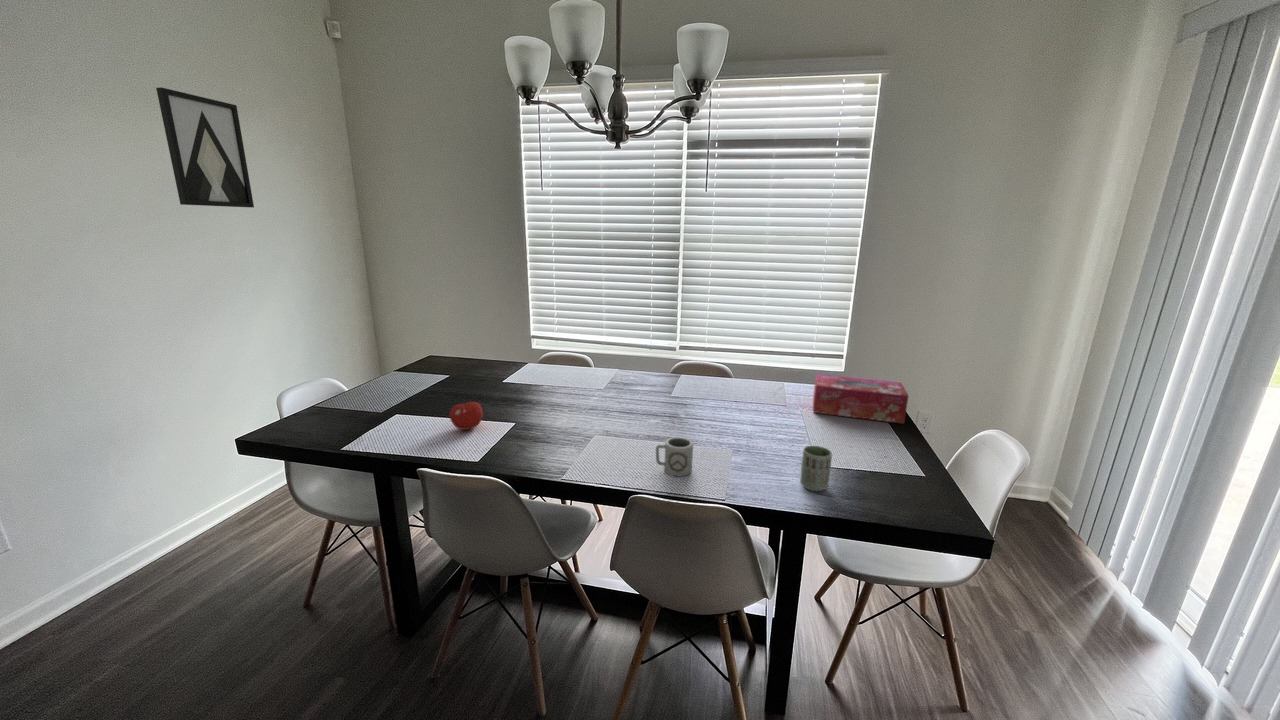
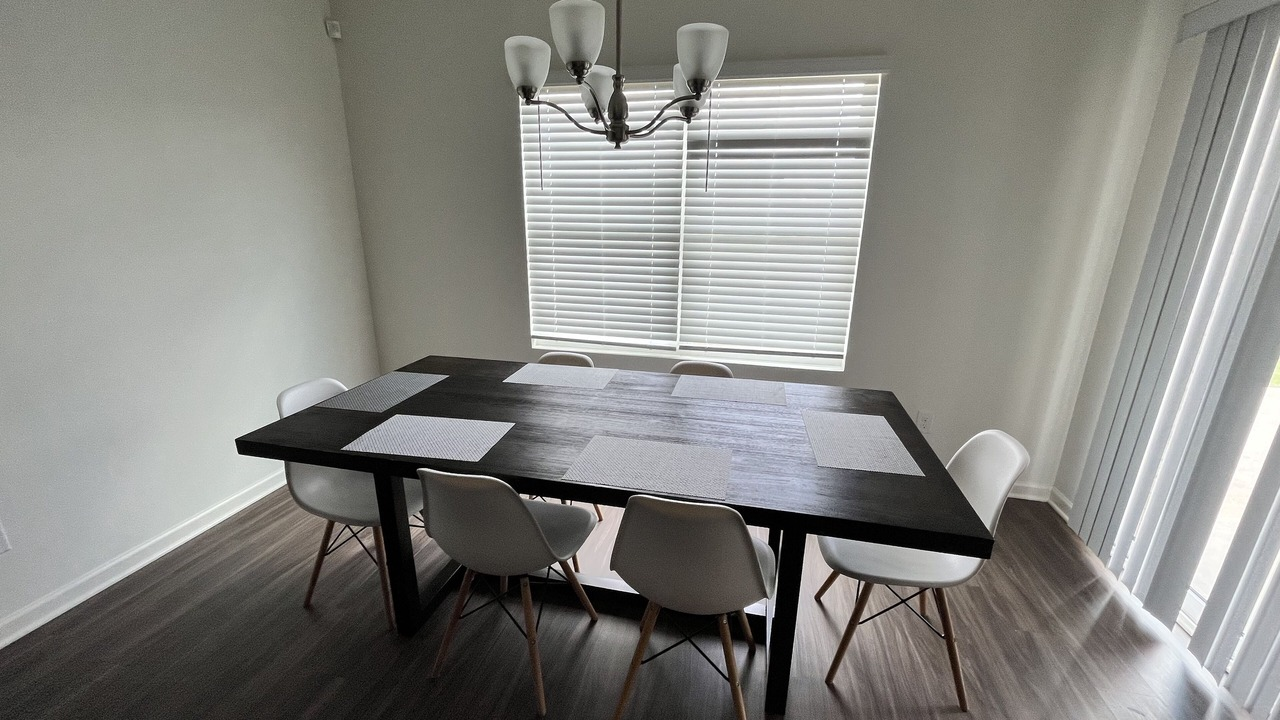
- cup [799,445,833,492]
- cup [655,436,694,478]
- wall art [155,86,255,209]
- tissue box [812,373,910,425]
- fruit [449,398,484,431]
